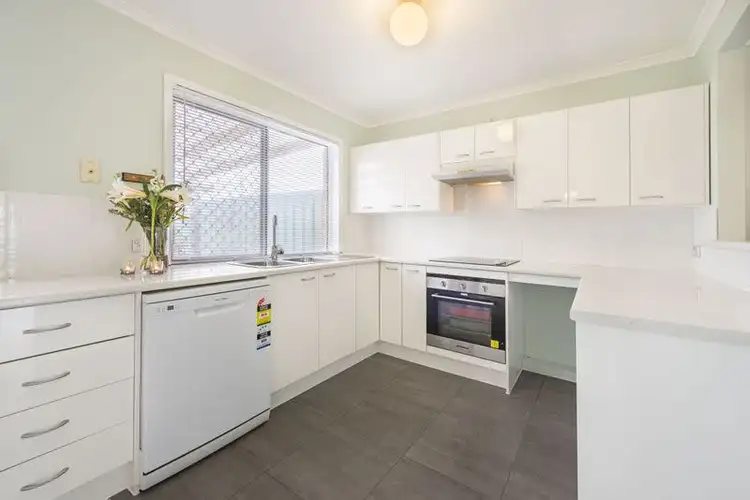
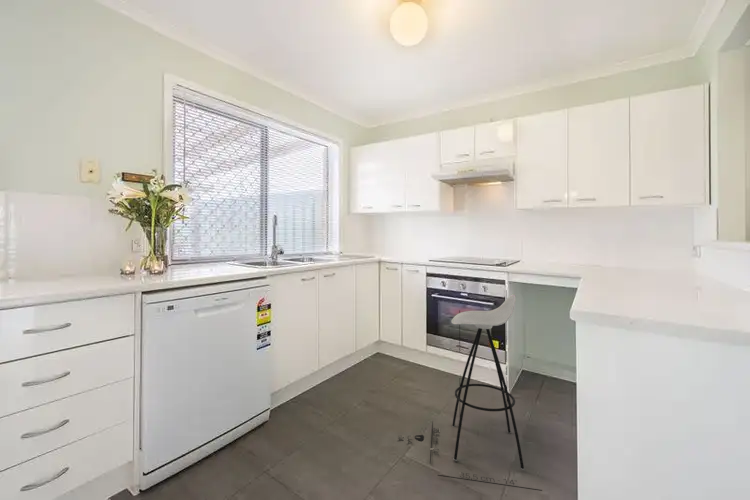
+ stool [397,289,543,492]
